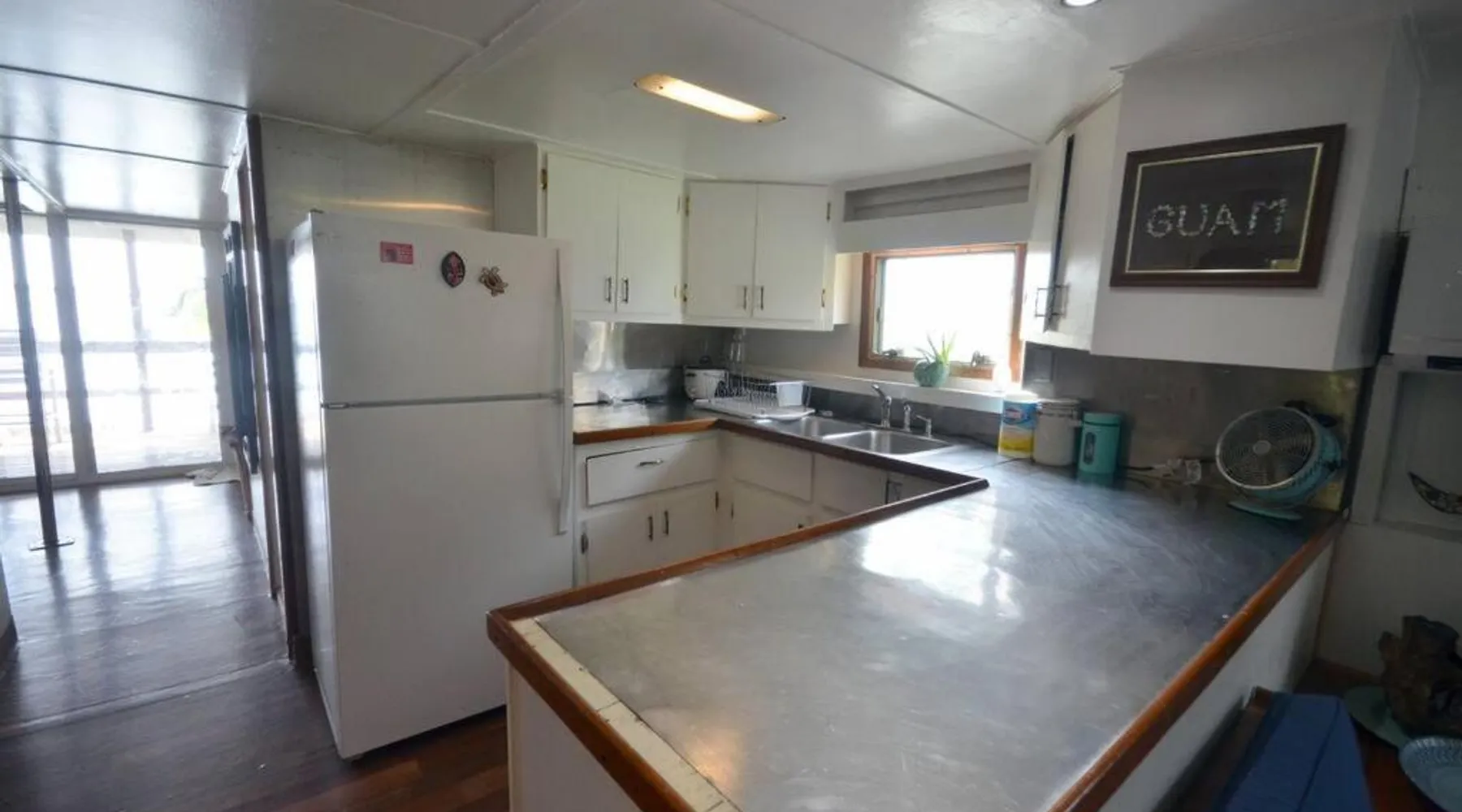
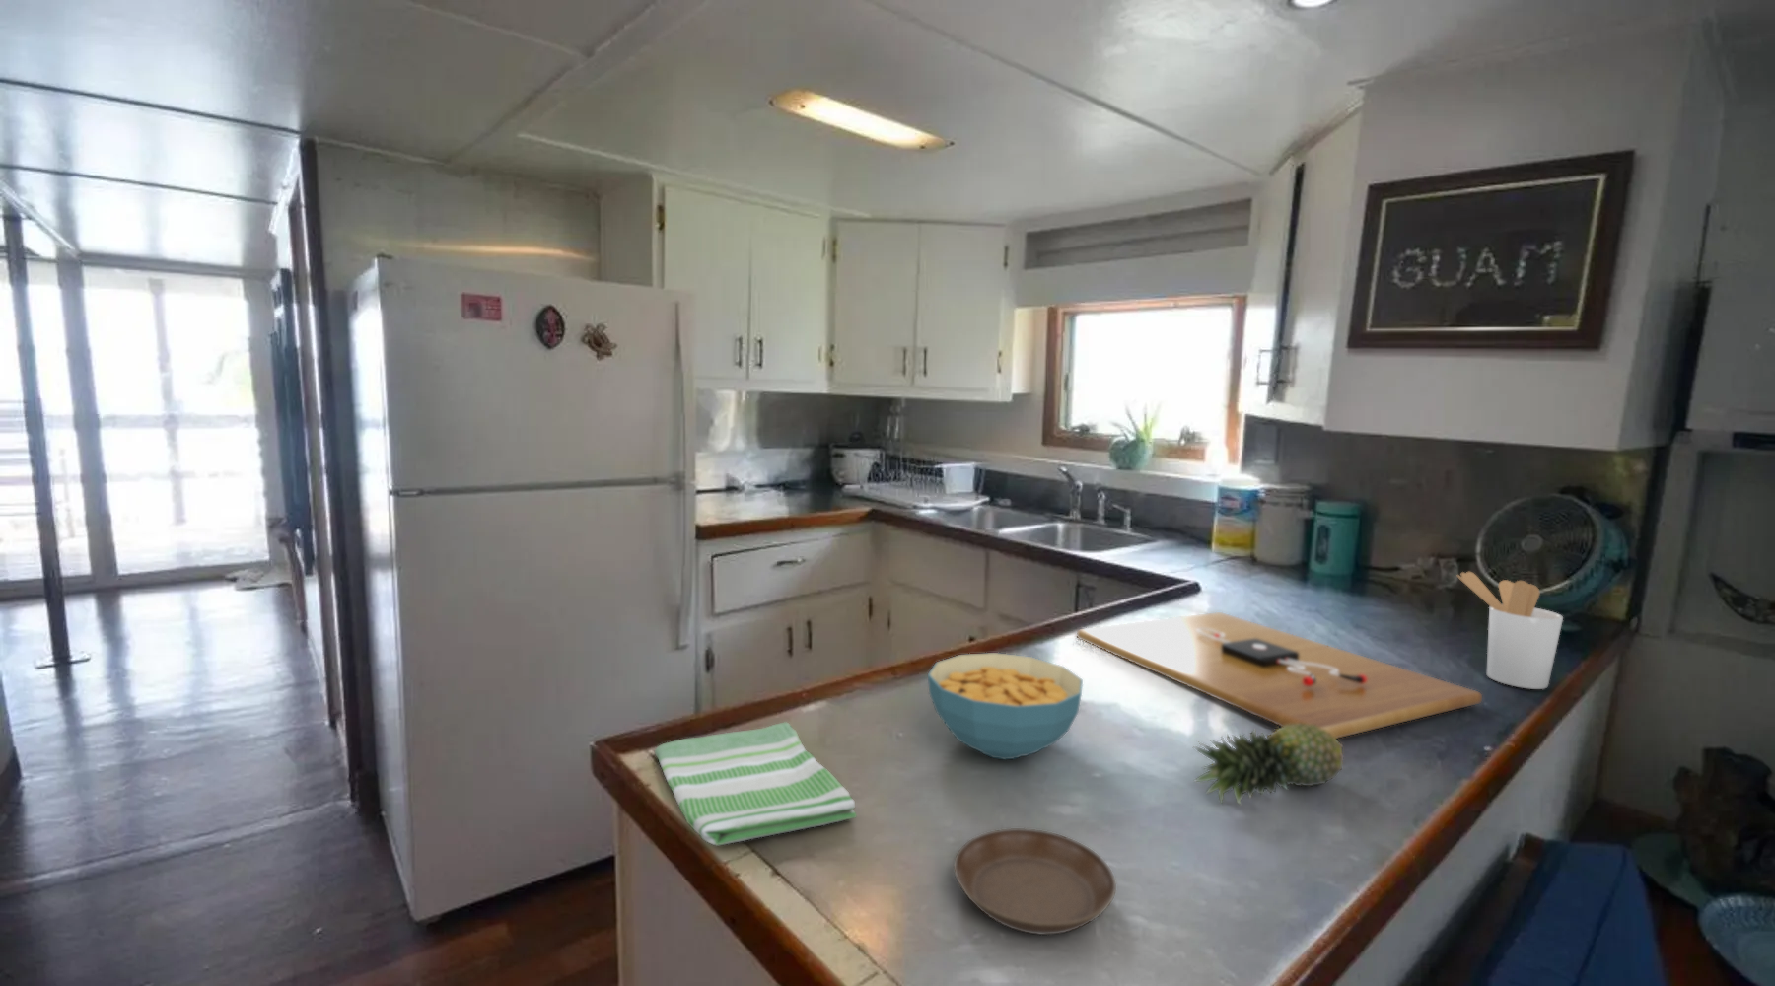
+ saucer [953,827,1117,936]
+ dish towel [654,721,858,848]
+ cereal bowl [926,652,1084,760]
+ utensil holder [1457,571,1564,690]
+ cutting board [1076,611,1484,739]
+ fruit [1192,722,1344,806]
